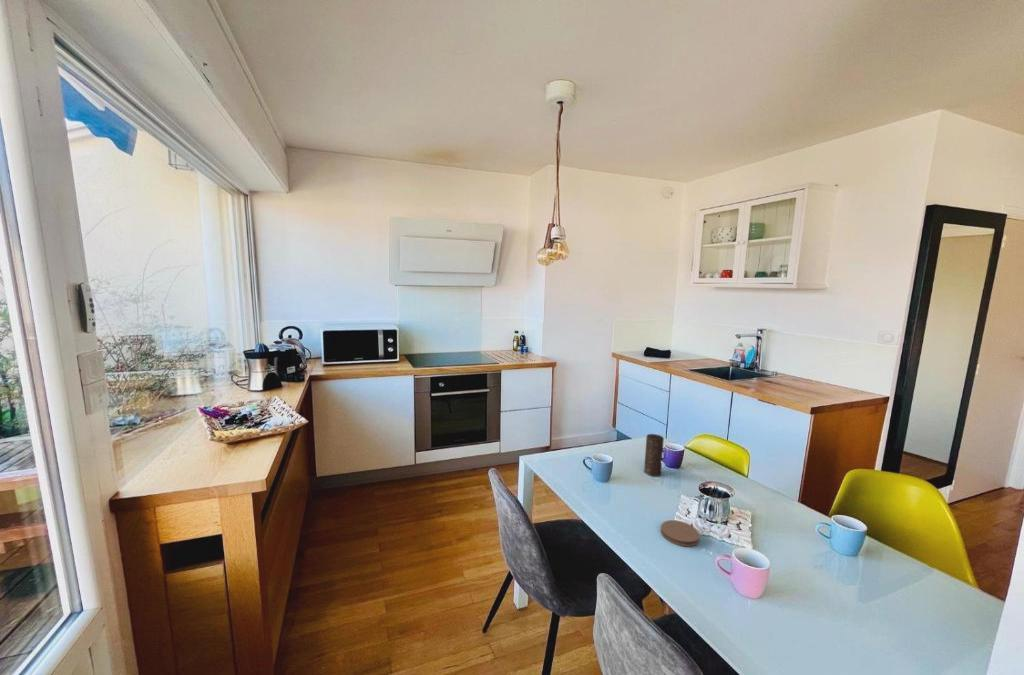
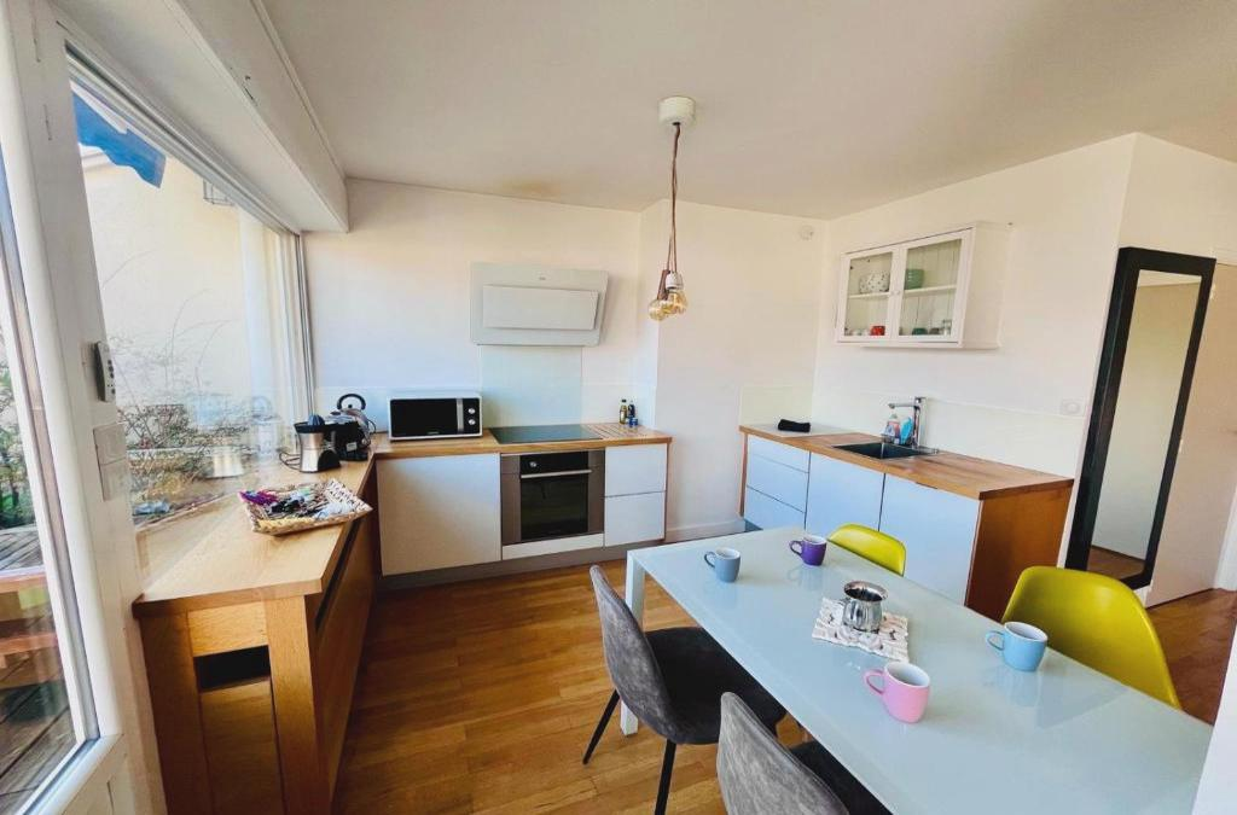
- candle [643,433,665,478]
- coaster [660,519,700,548]
